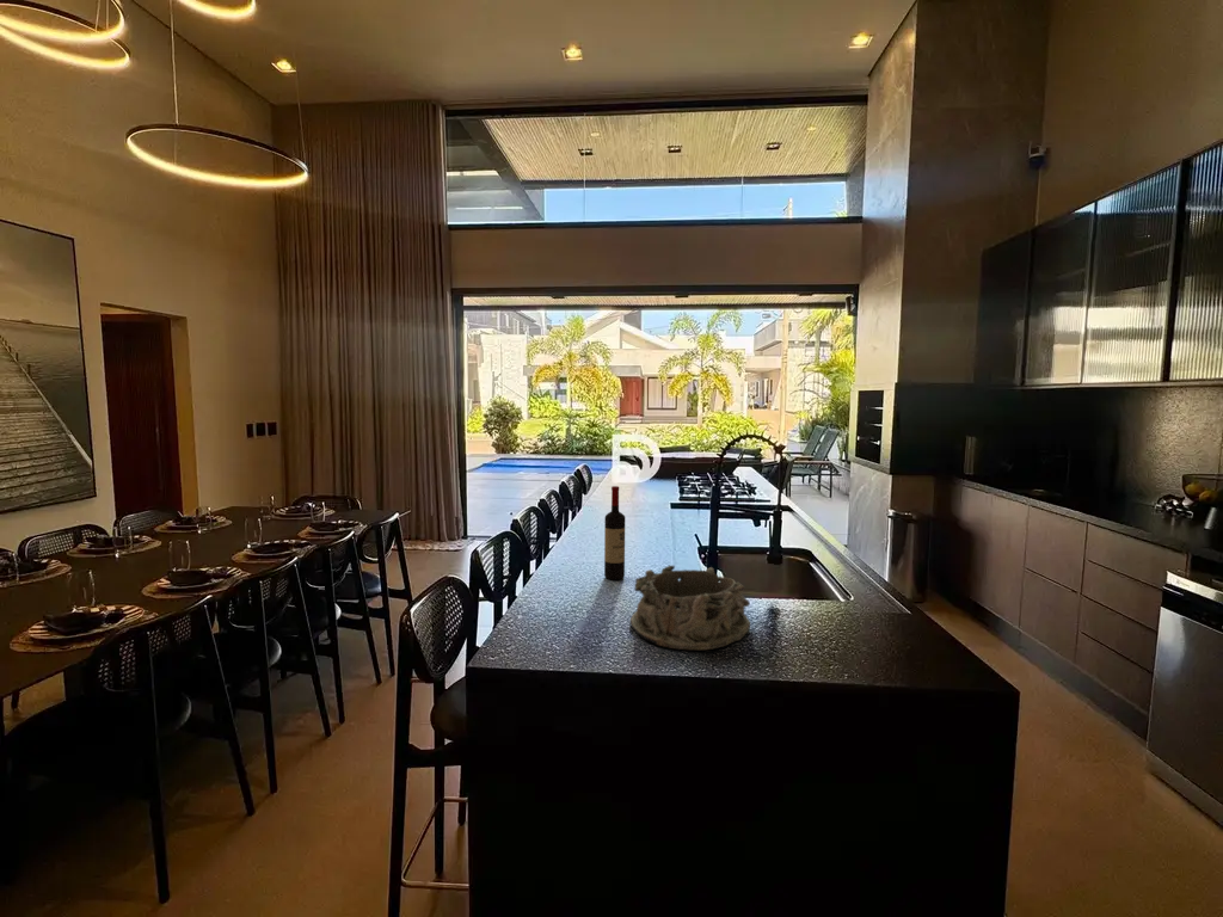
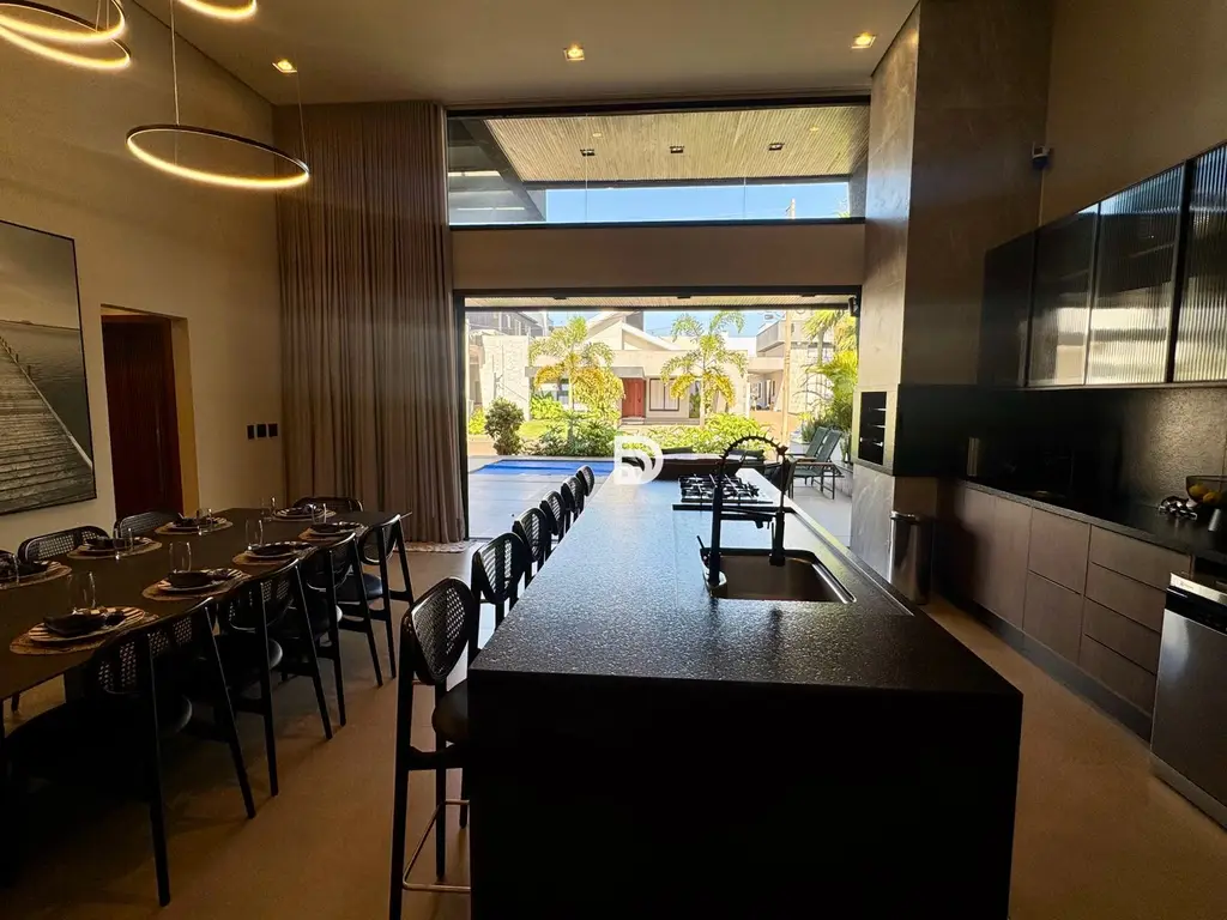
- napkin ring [628,565,751,651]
- wine bottle [603,485,626,580]
